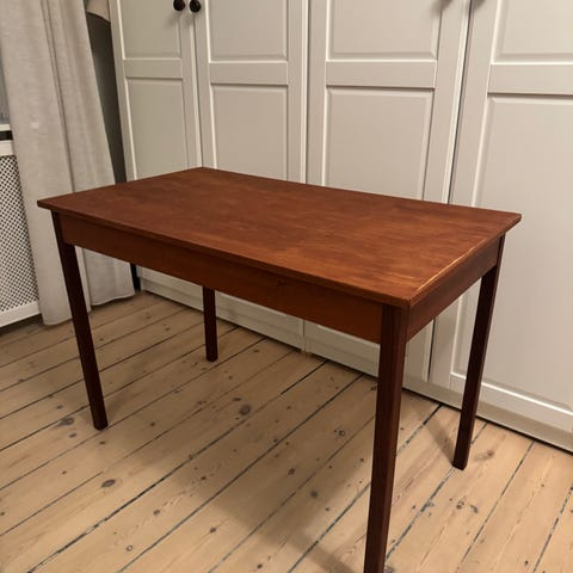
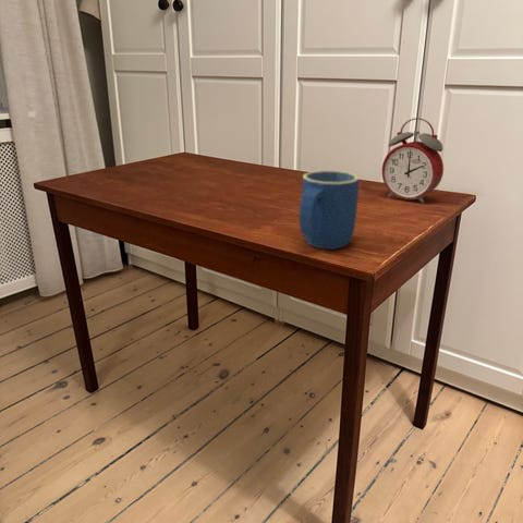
+ alarm clock [380,117,445,204]
+ mug [299,169,360,251]
